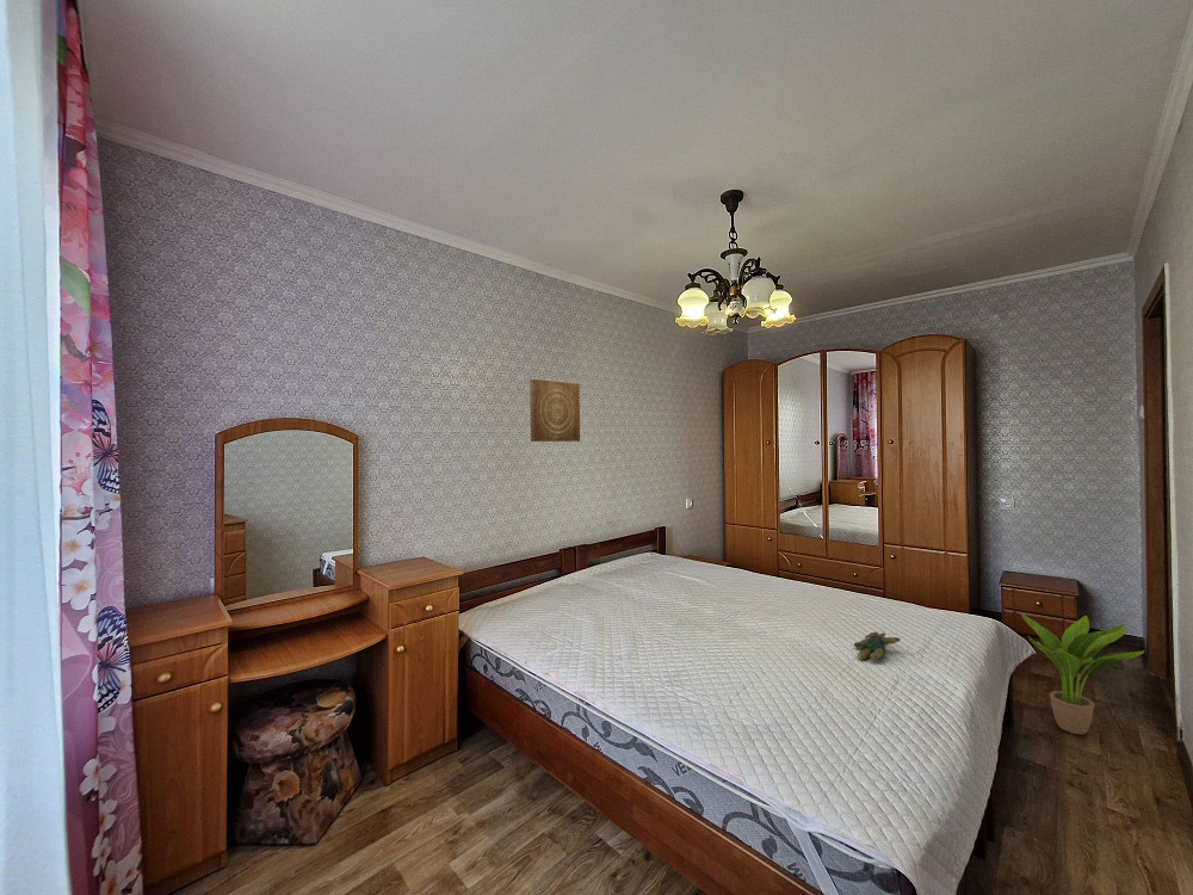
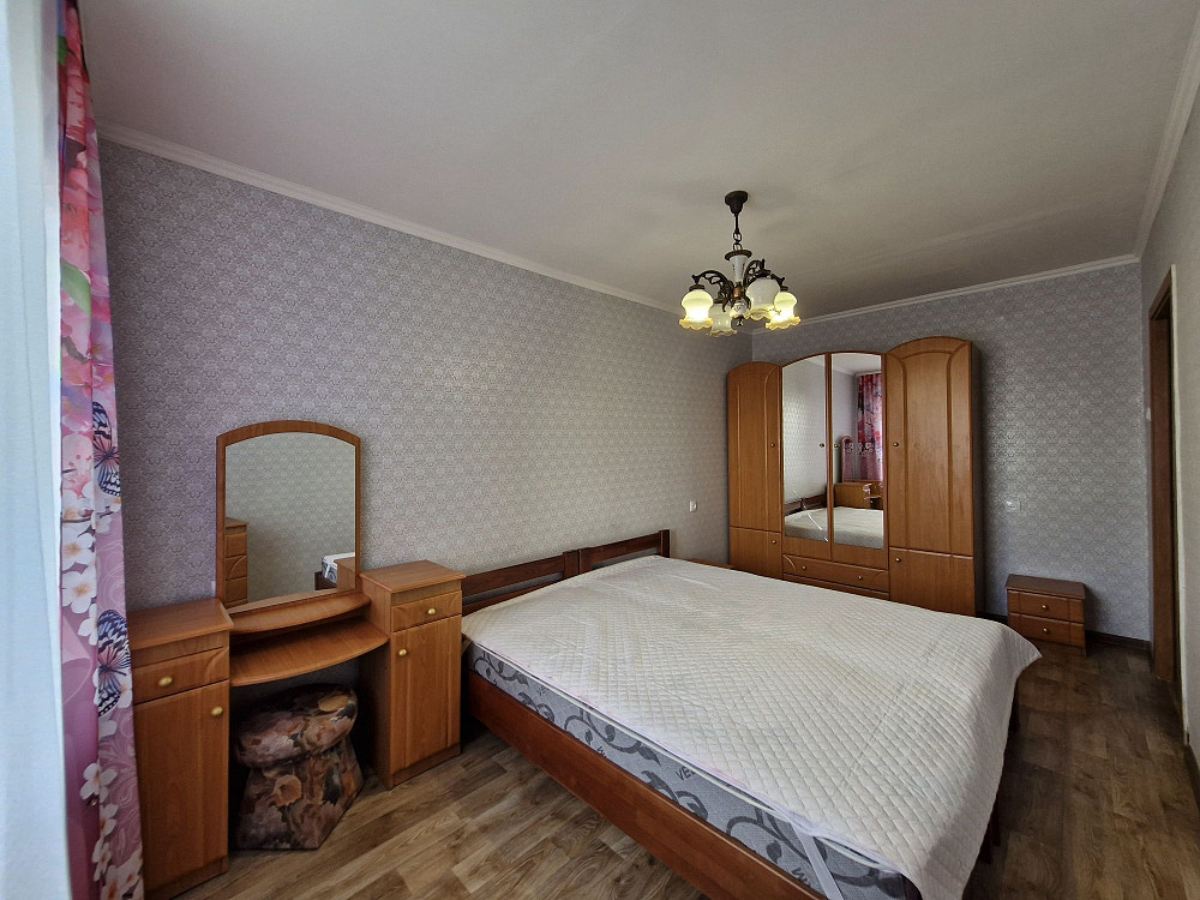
- potted plant [1020,611,1145,735]
- wall art [528,378,581,443]
- teddy bear [853,631,902,661]
